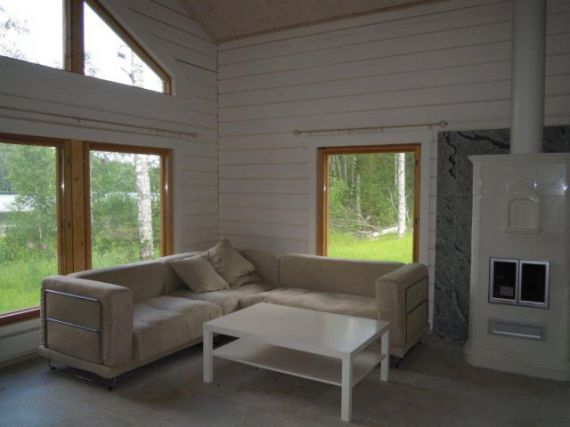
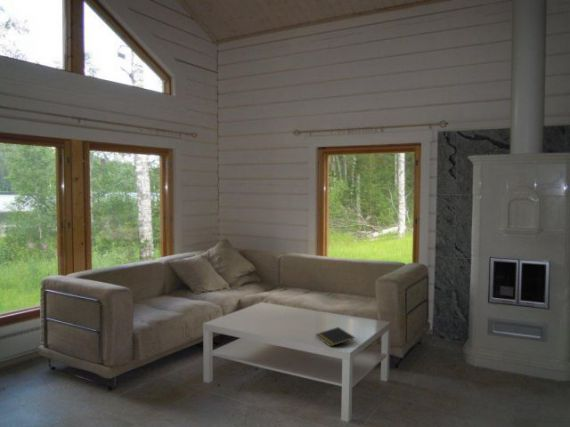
+ notepad [315,326,356,348]
